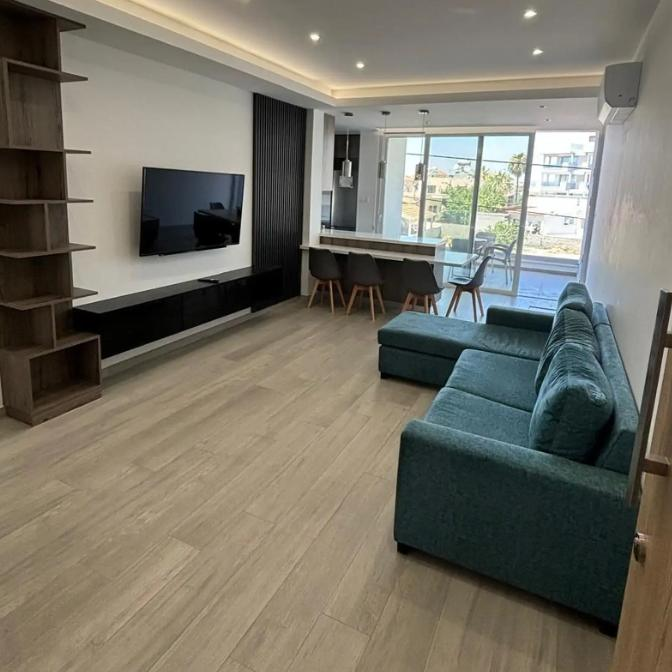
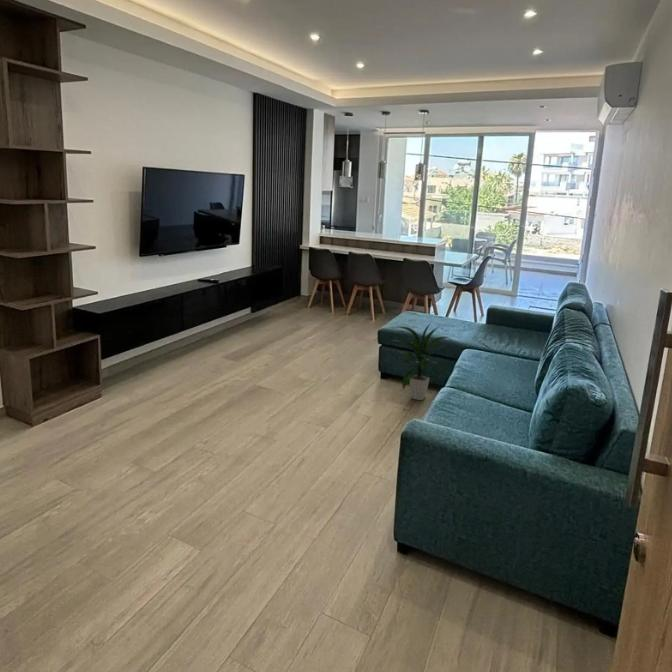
+ indoor plant [393,321,451,401]
